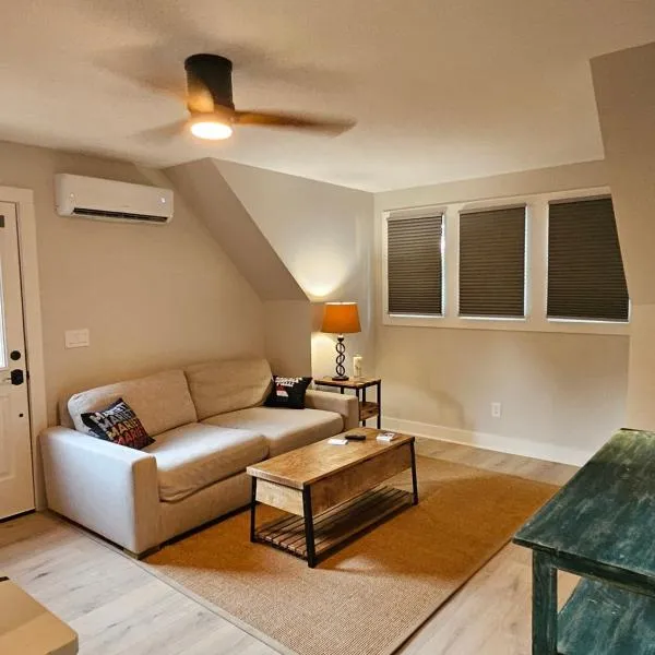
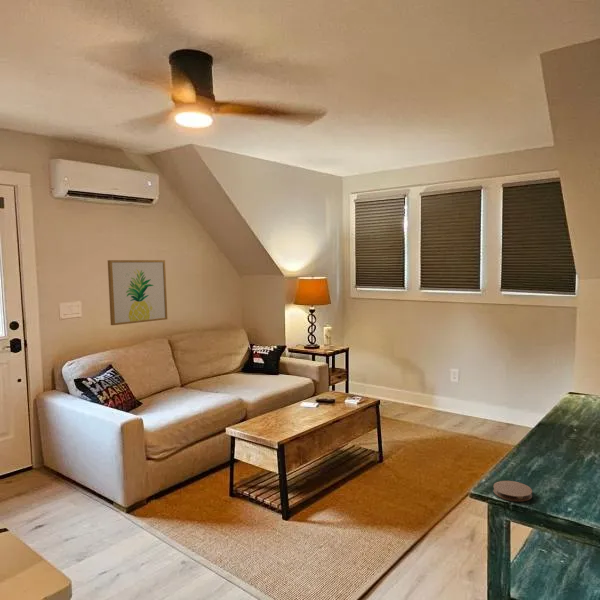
+ coaster [492,480,533,502]
+ wall art [107,259,168,326]
